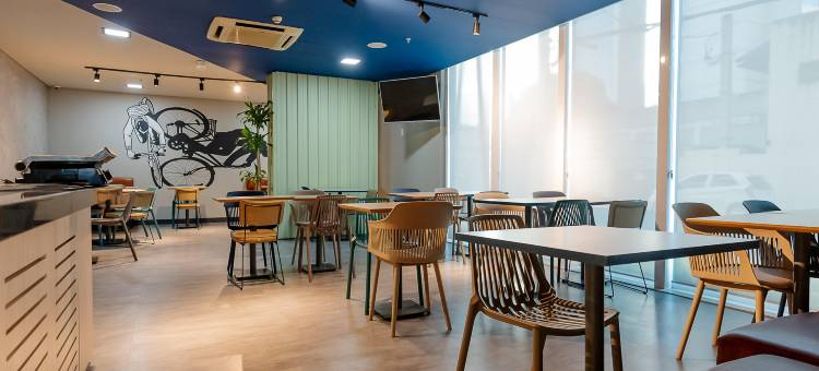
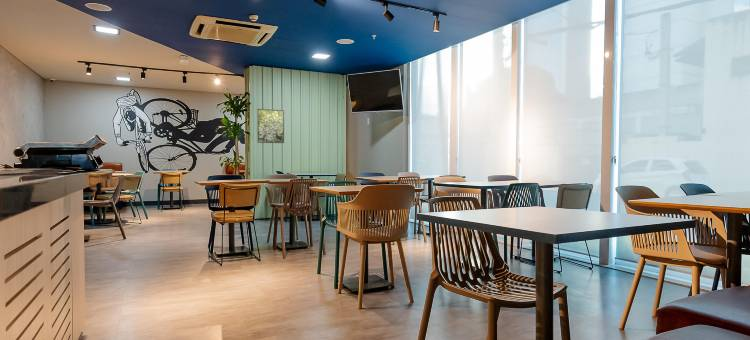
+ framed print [256,108,285,144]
